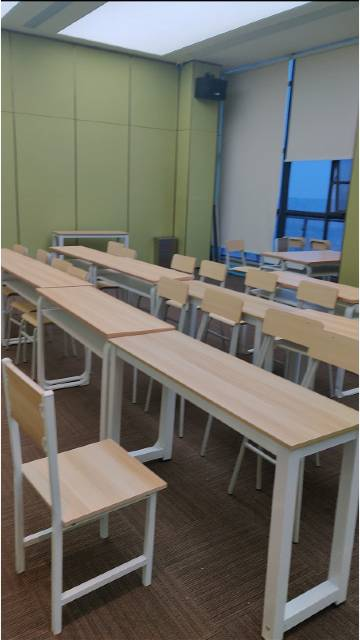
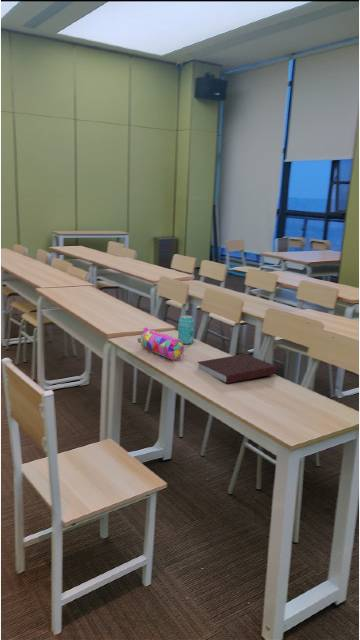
+ beverage can [177,314,195,345]
+ pencil case [137,326,185,361]
+ notebook [197,353,278,385]
